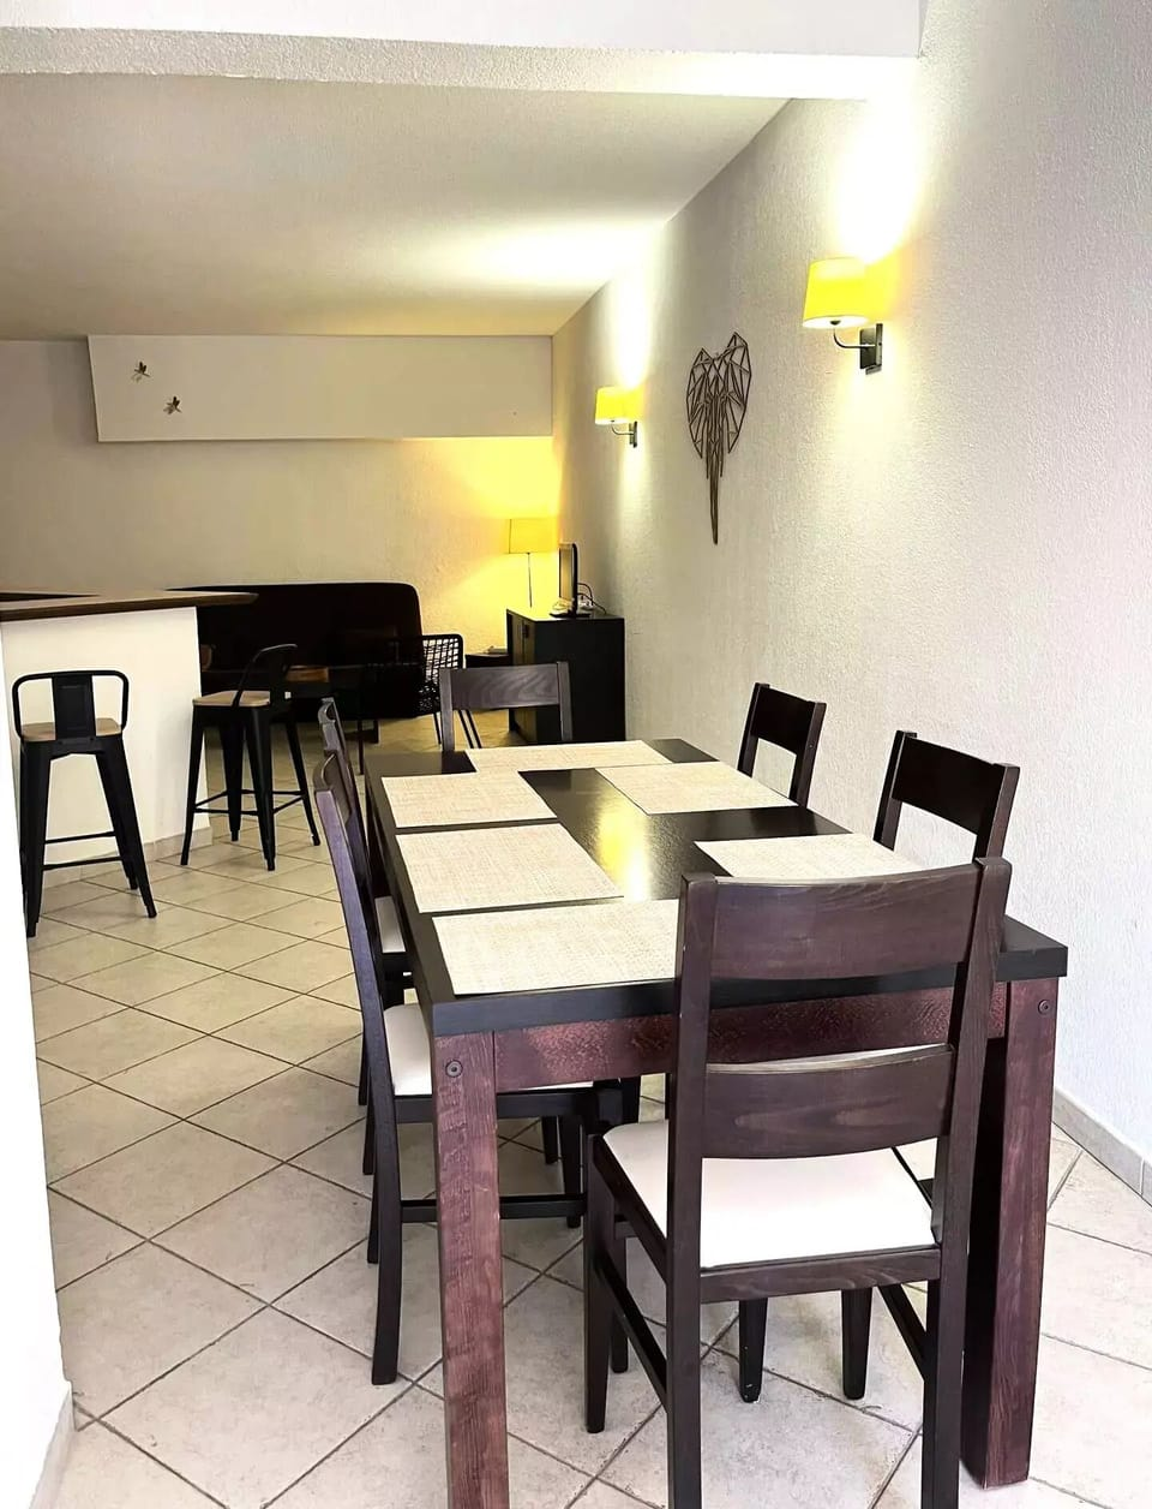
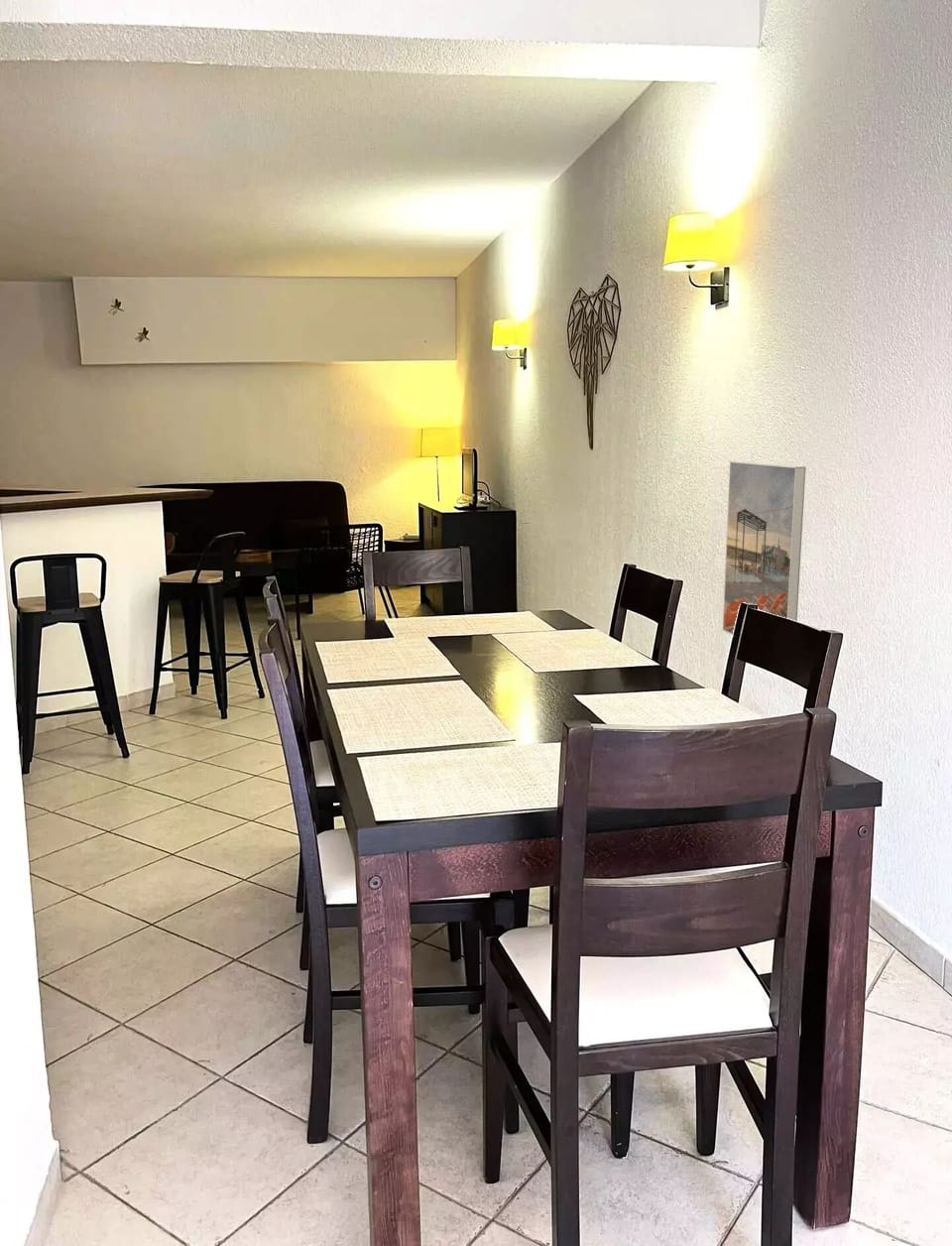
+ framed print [722,460,806,636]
